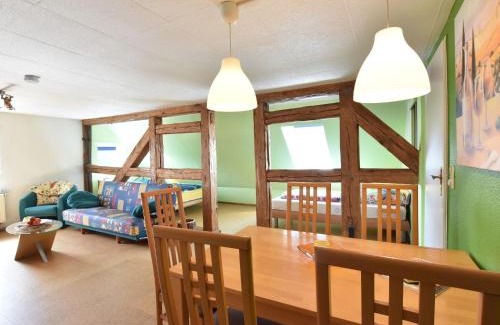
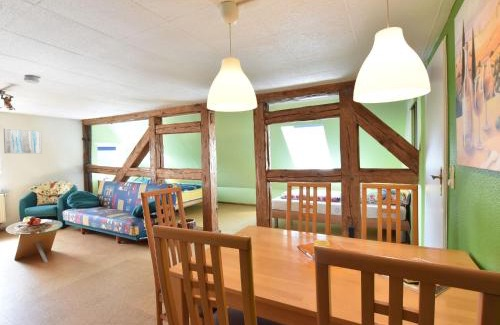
+ wall art [3,127,43,155]
